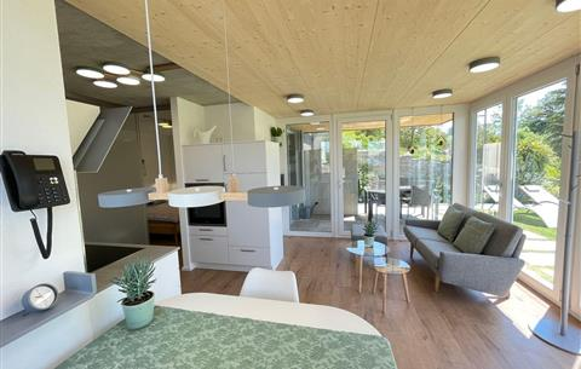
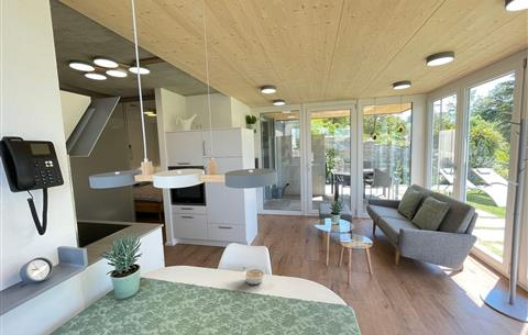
+ legume [242,266,266,286]
